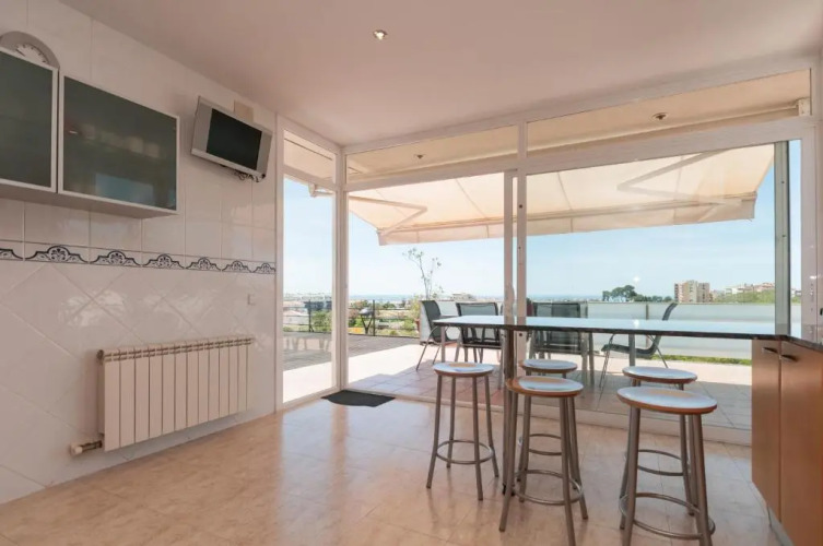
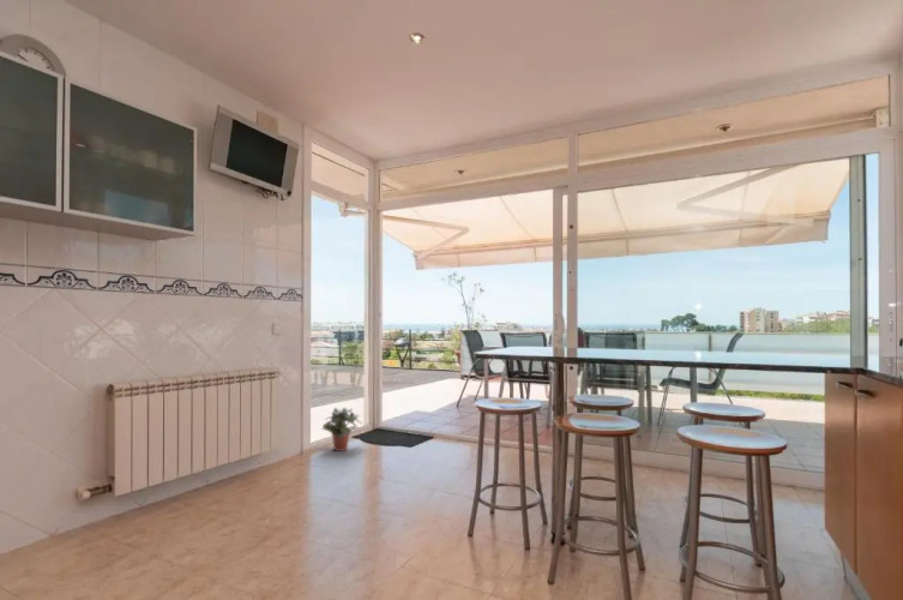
+ potted plant [321,407,363,452]
